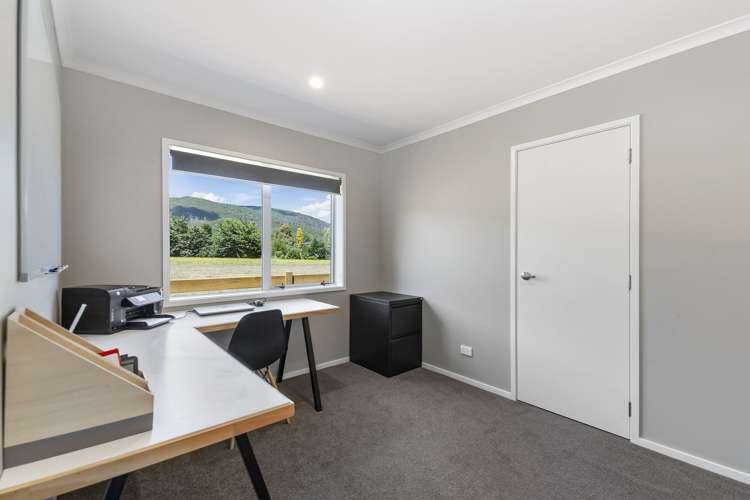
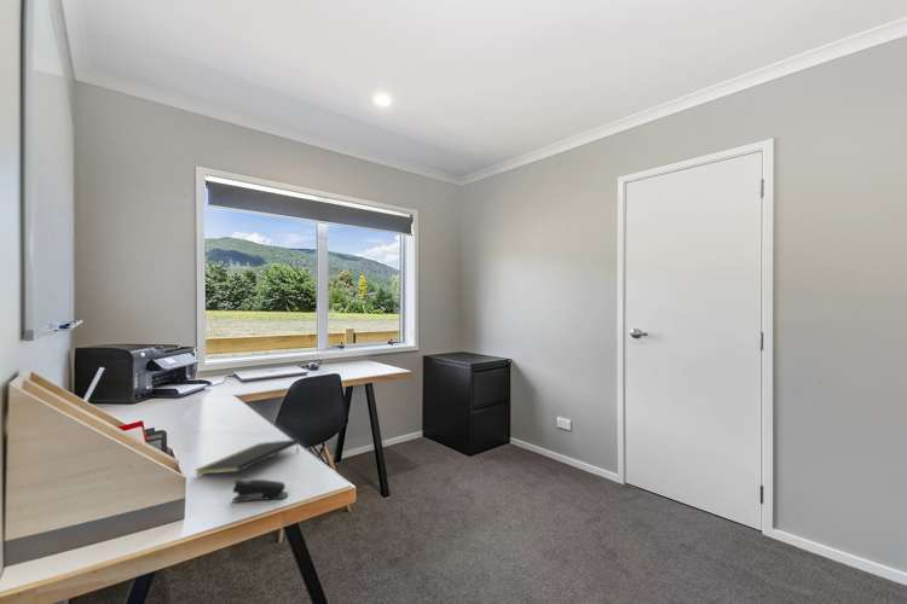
+ stapler [231,478,289,503]
+ notepad [195,439,300,476]
